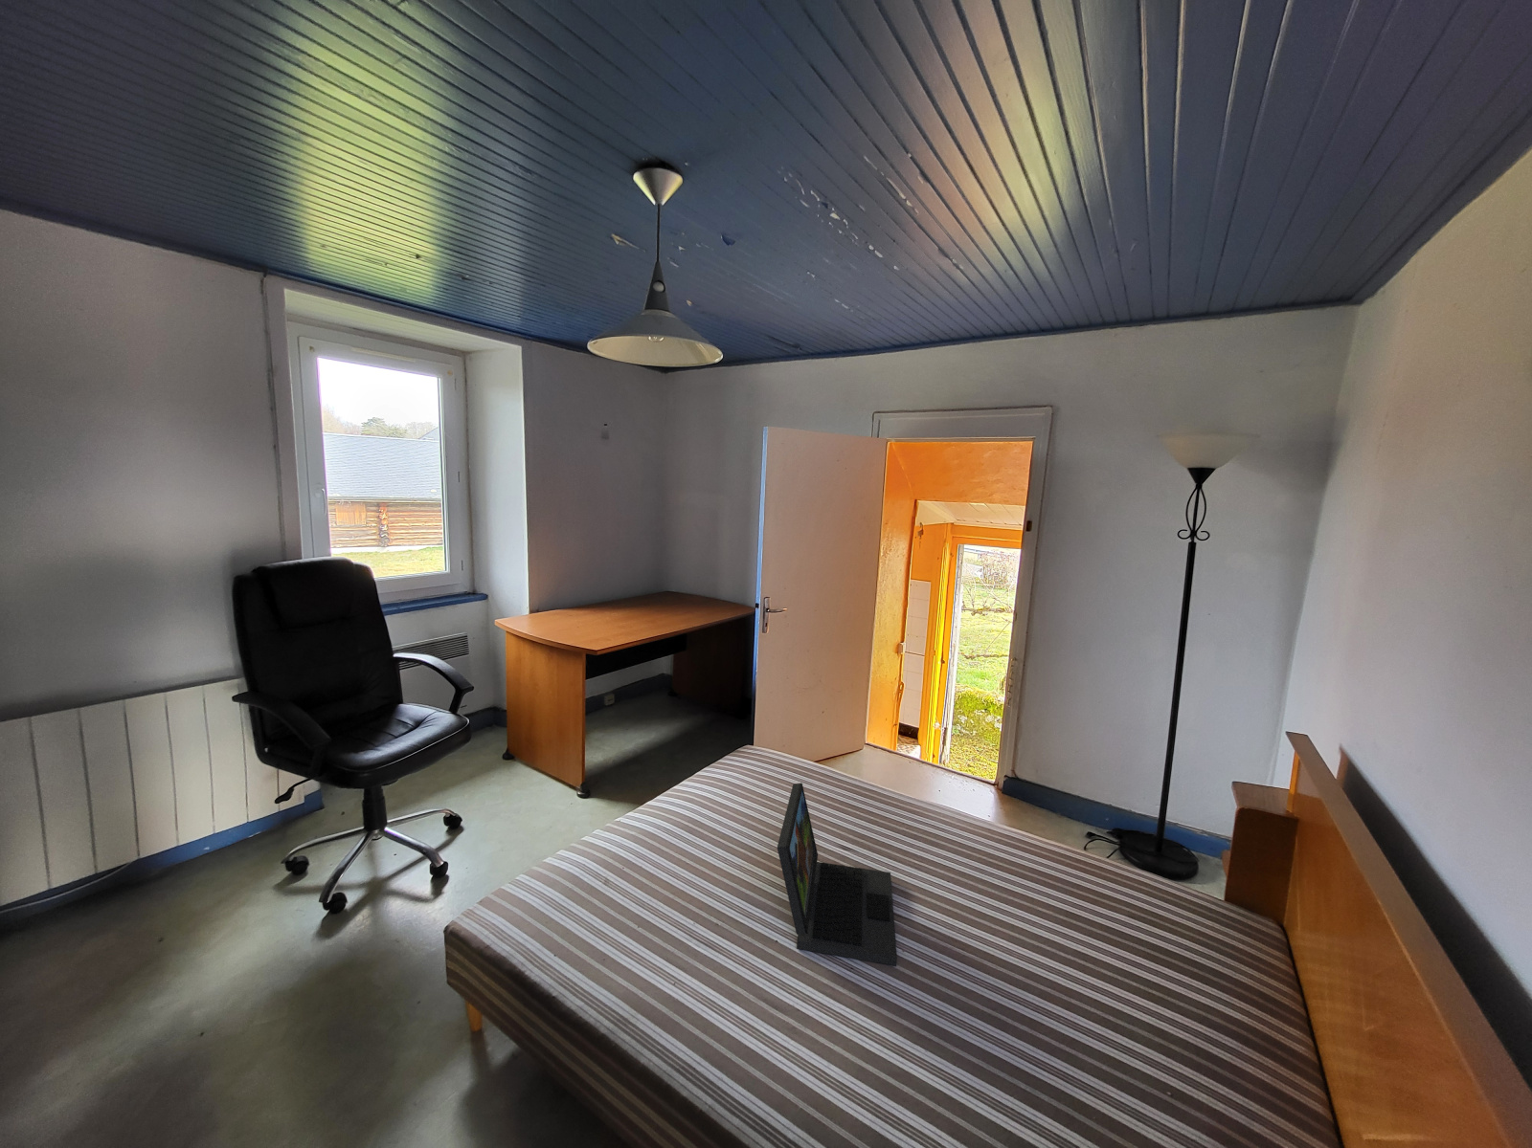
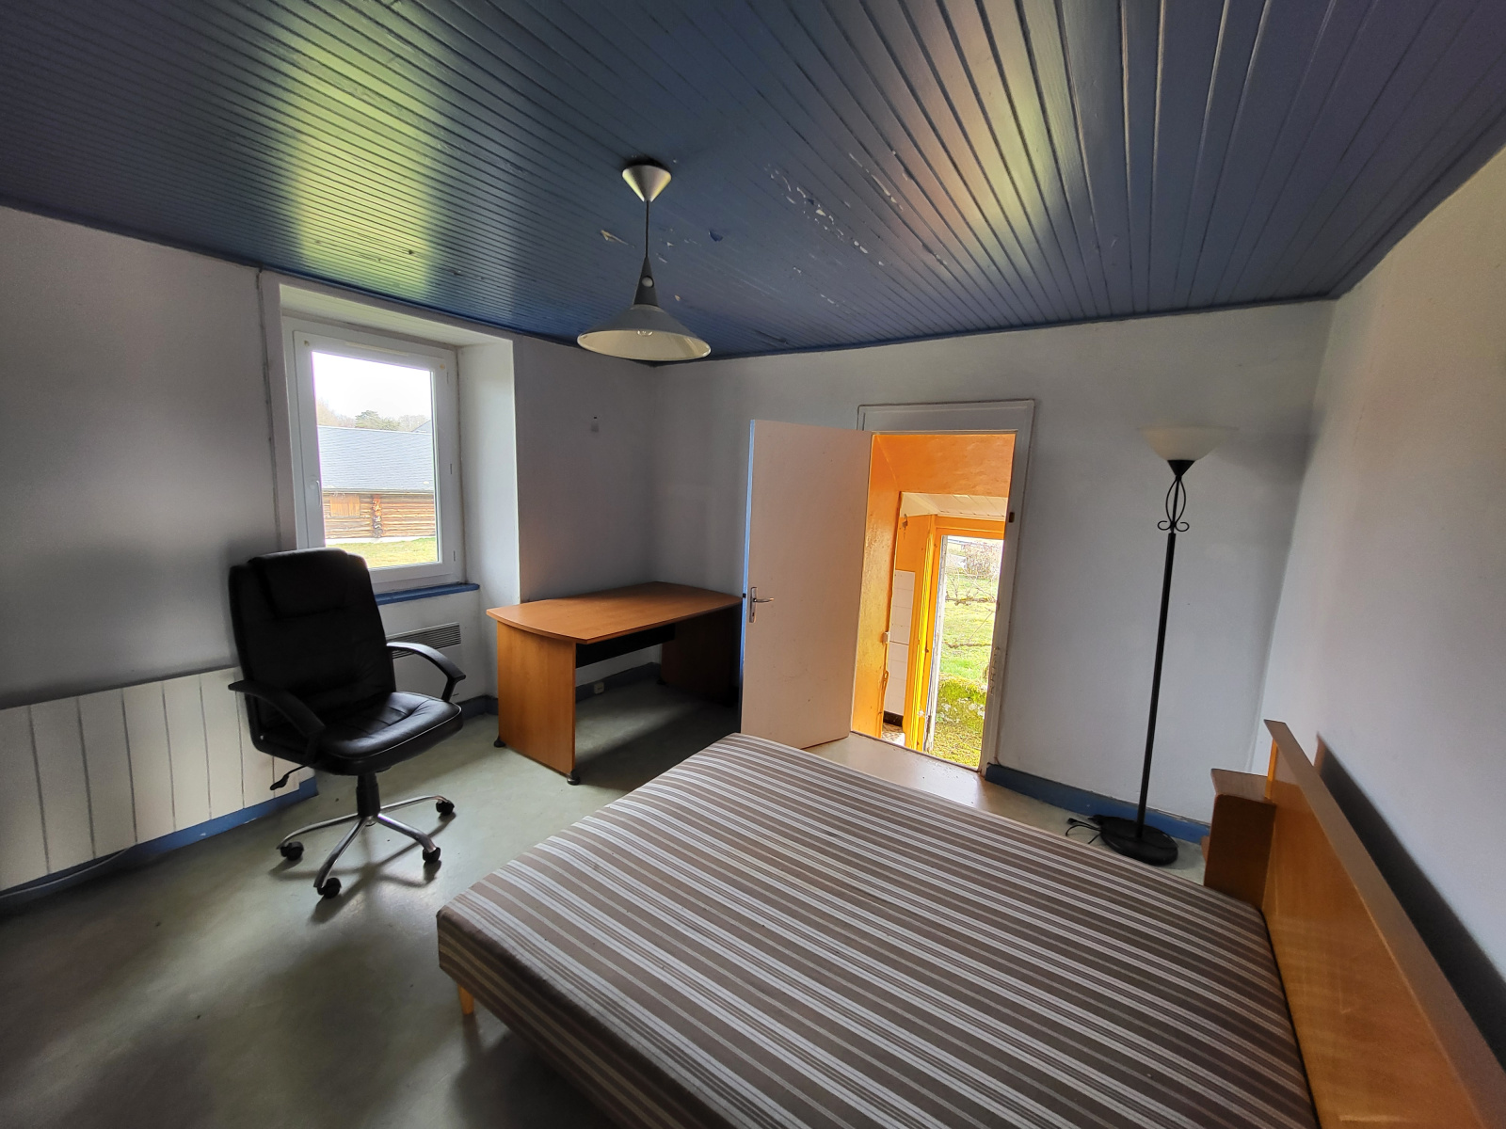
- laptop [777,783,899,967]
